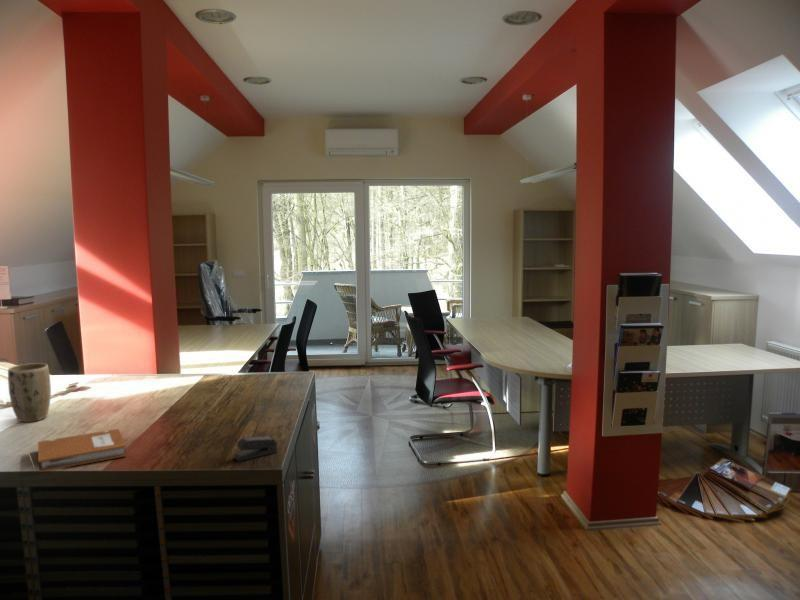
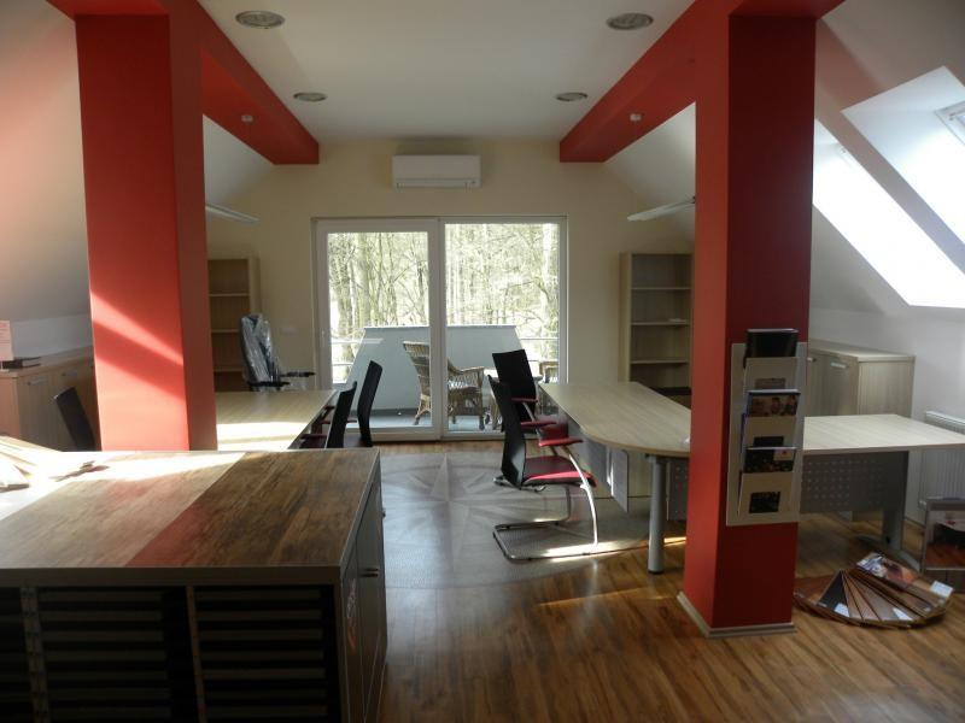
- stapler [234,436,278,462]
- notebook [37,428,128,473]
- plant pot [7,362,52,423]
